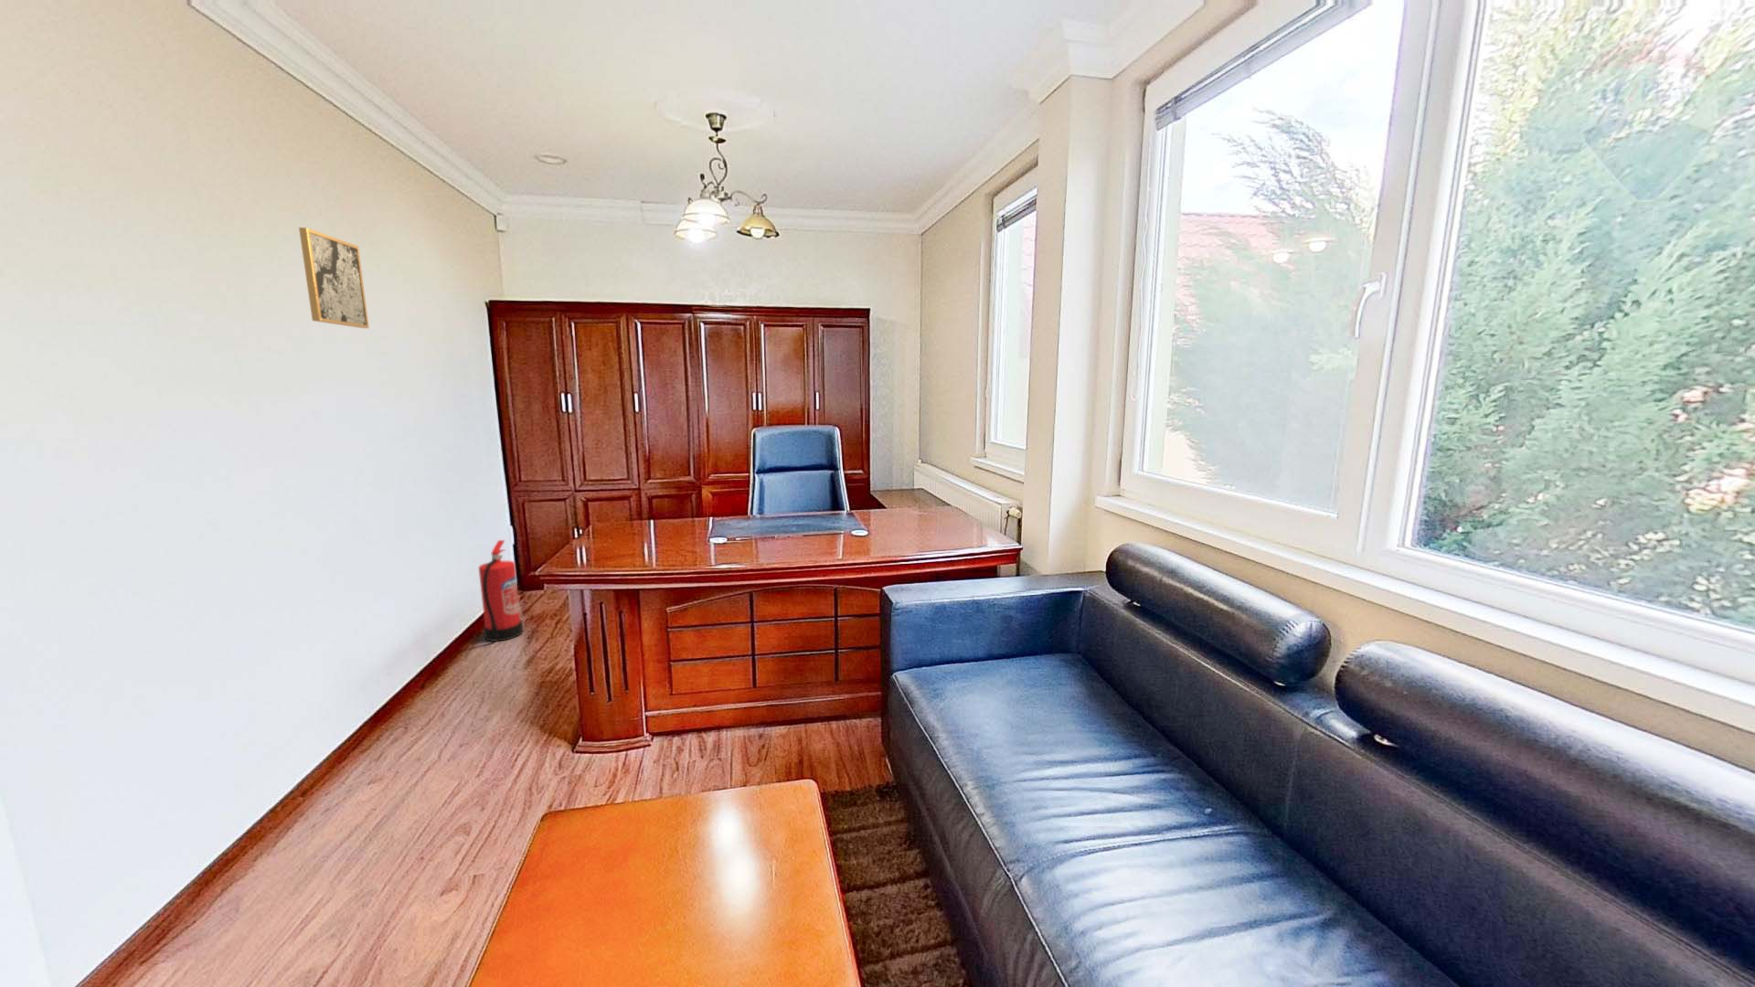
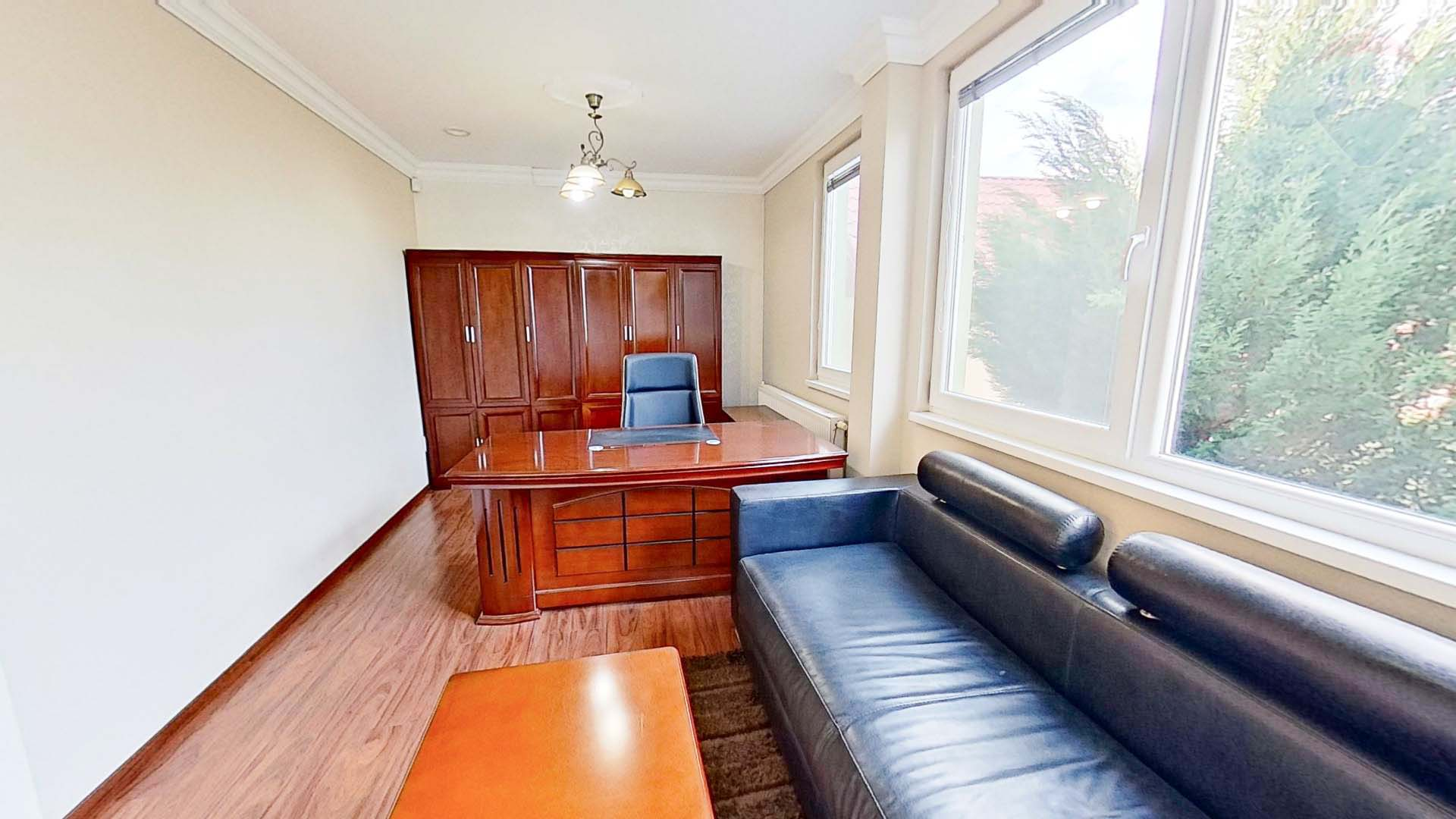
- fire extinguisher [479,539,524,642]
- wall art [298,227,370,329]
